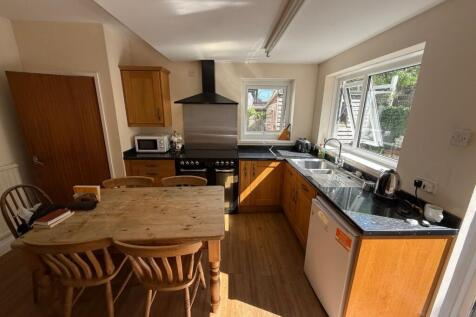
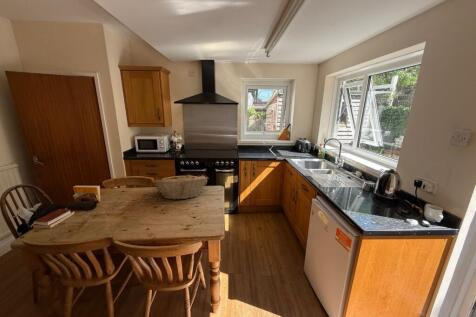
+ fruit basket [150,174,209,201]
